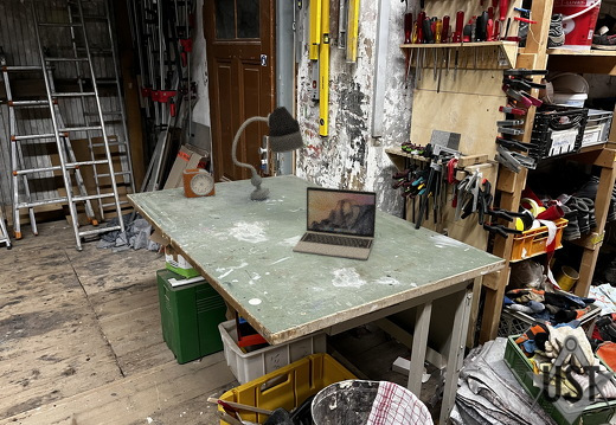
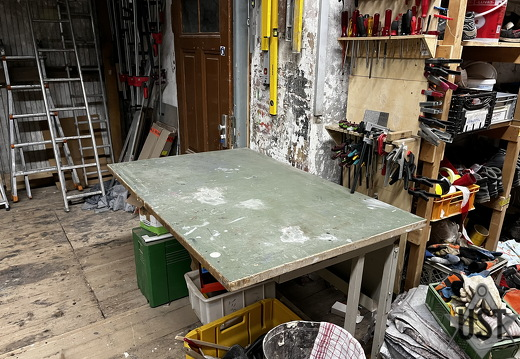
- alarm clock [181,167,217,199]
- desk lamp [231,105,306,200]
- laptop [291,186,378,260]
